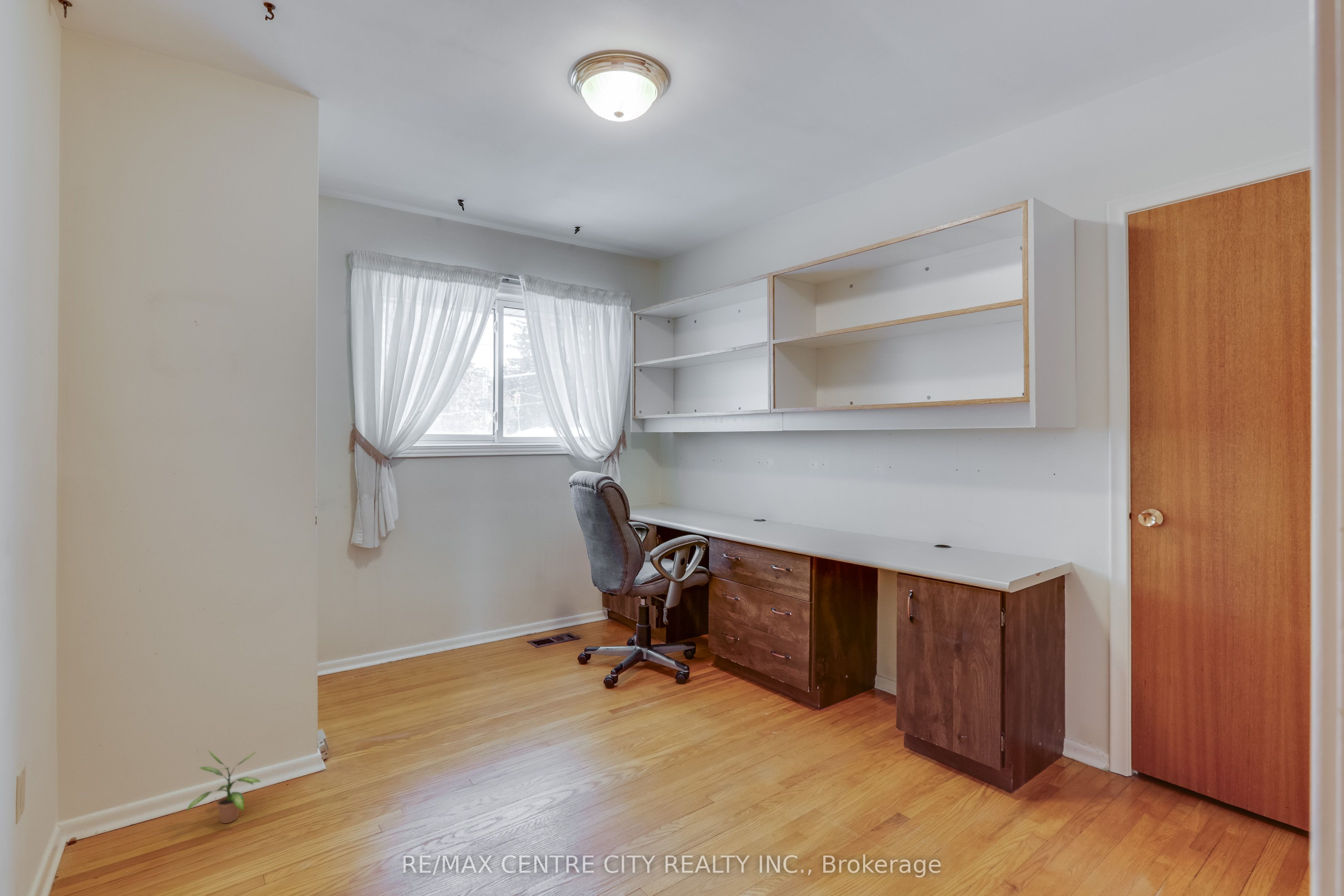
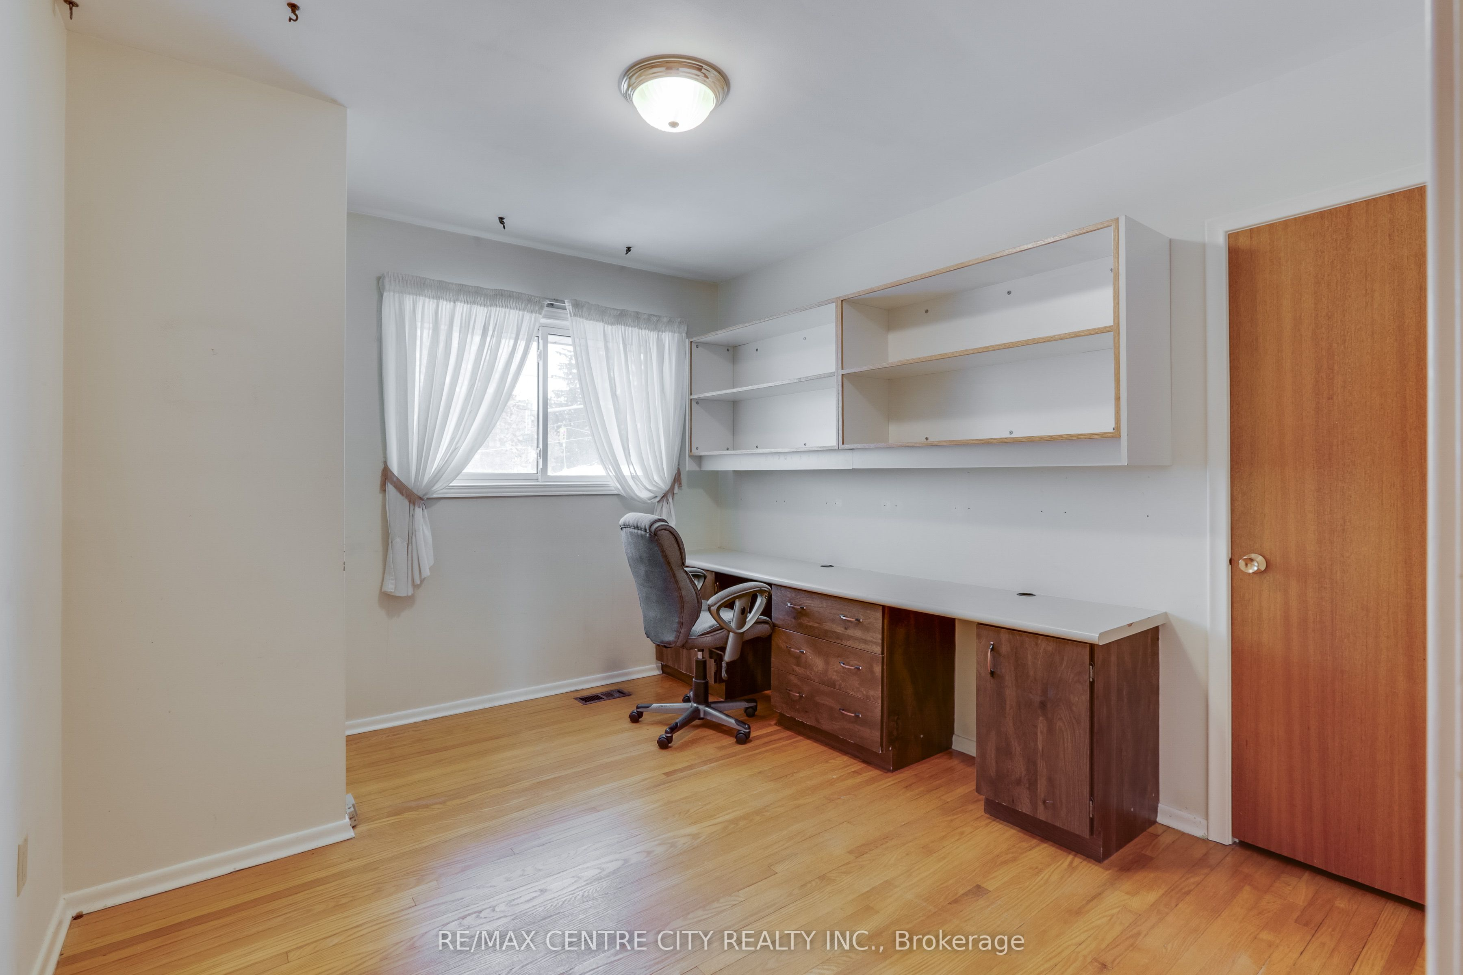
- potted plant [186,750,261,824]
